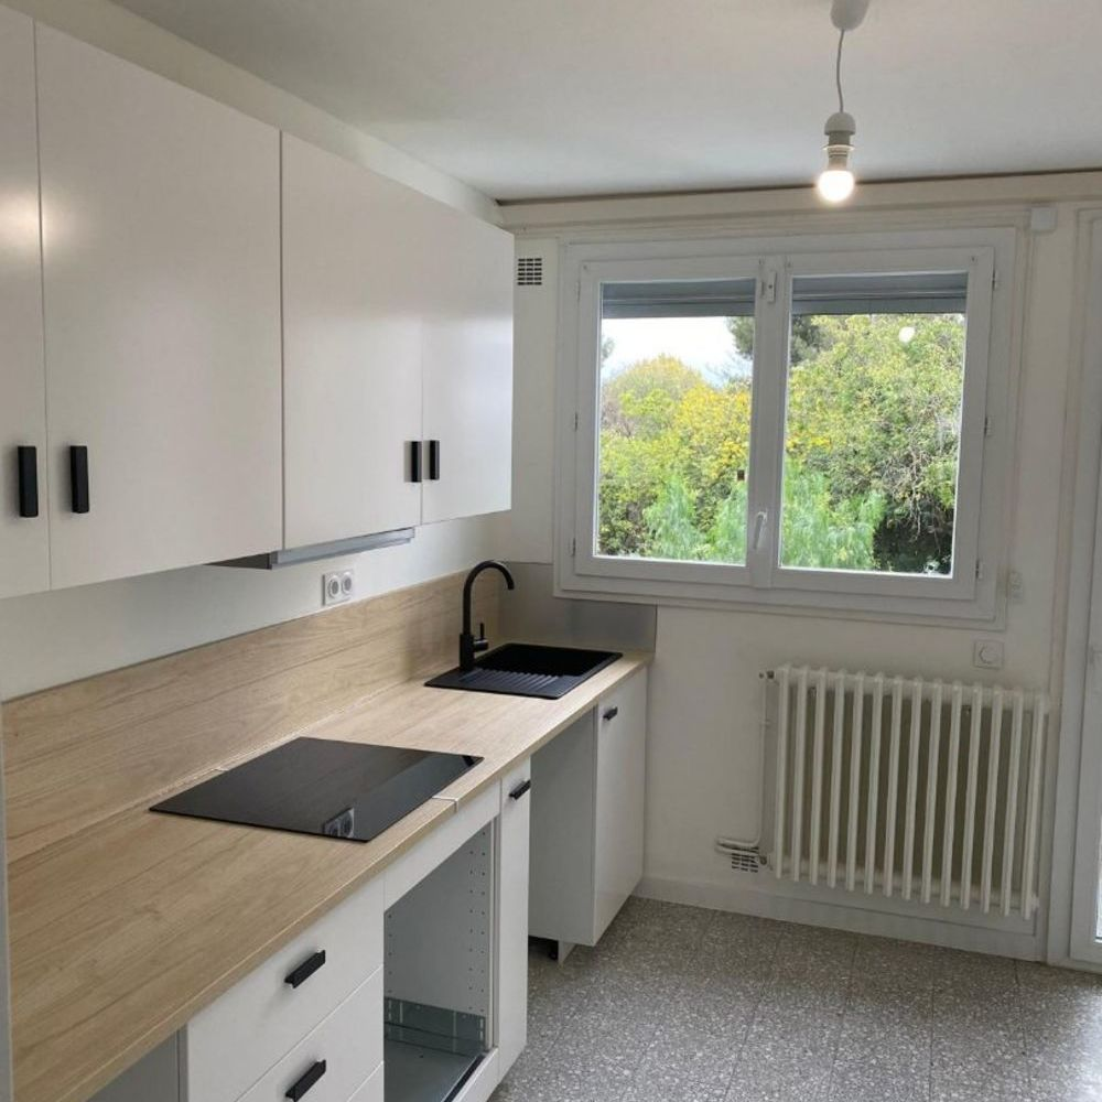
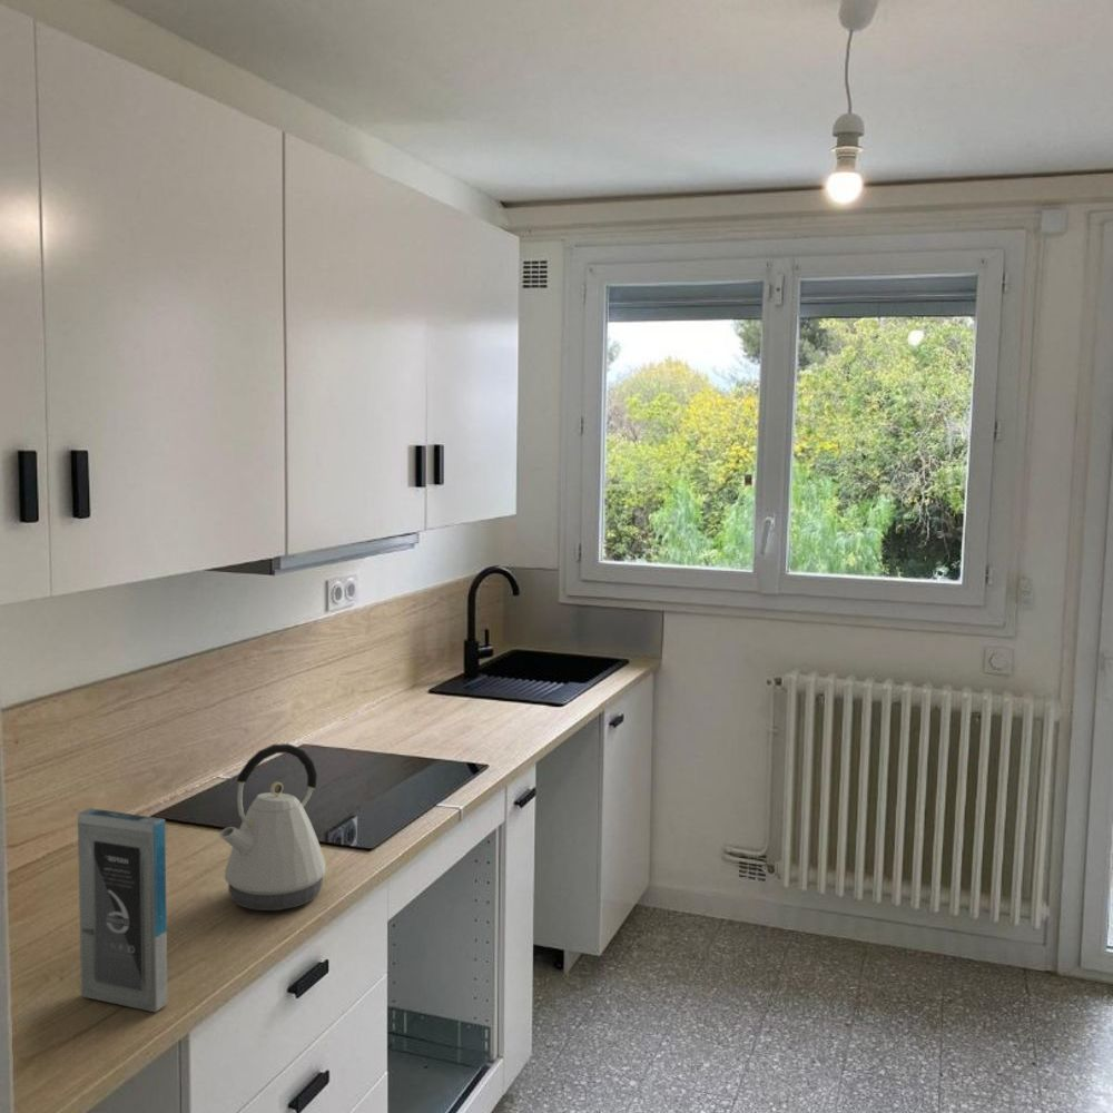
+ kettle [218,742,327,912]
+ speaker [77,807,168,1013]
